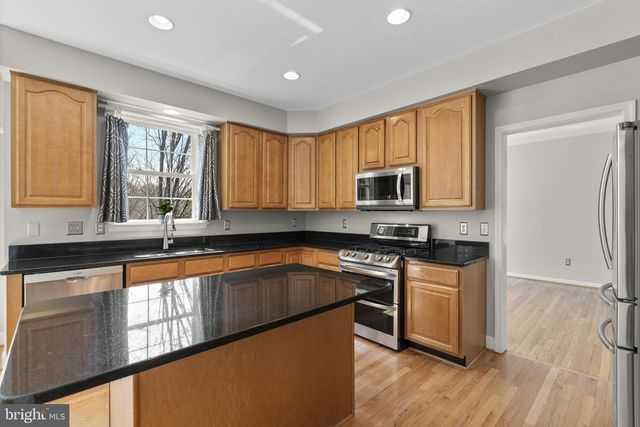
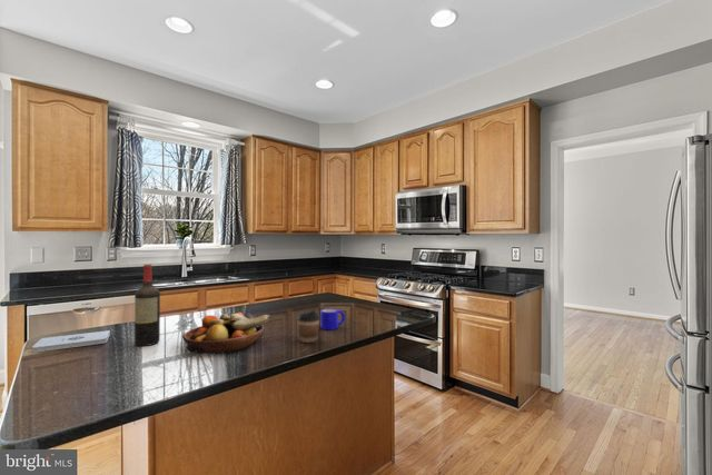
+ notepad [31,329,111,354]
+ wine bottle [134,264,161,347]
+ coffee cup [296,309,320,344]
+ mug [319,308,346,331]
+ fruit bowl [181,311,271,355]
